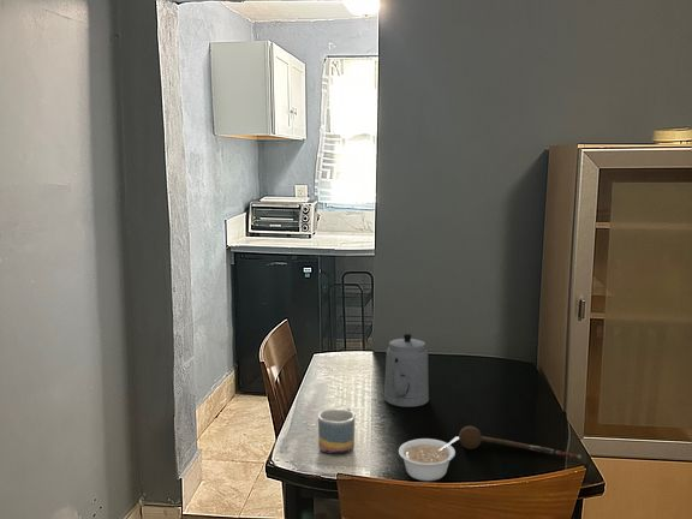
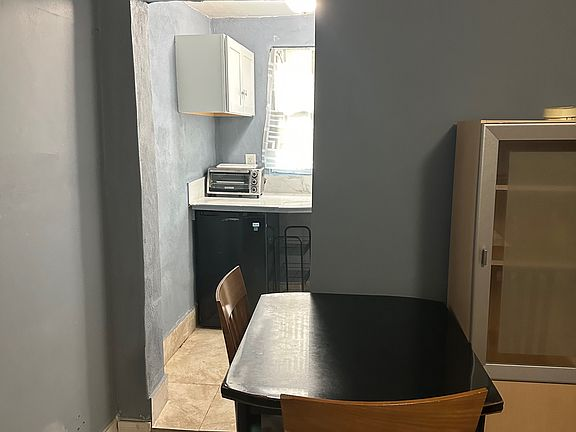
- legume [398,436,459,482]
- mug [317,407,356,455]
- spoon [458,425,583,460]
- teapot [383,333,430,408]
